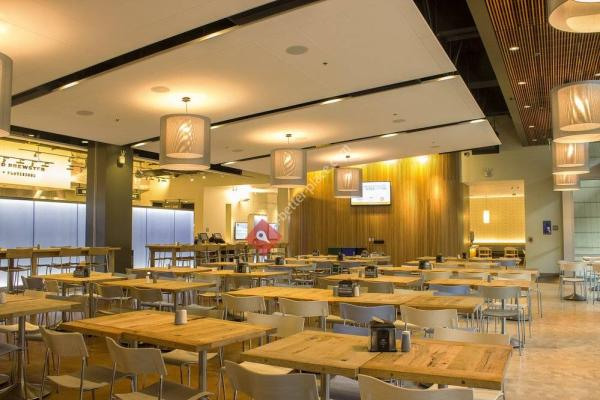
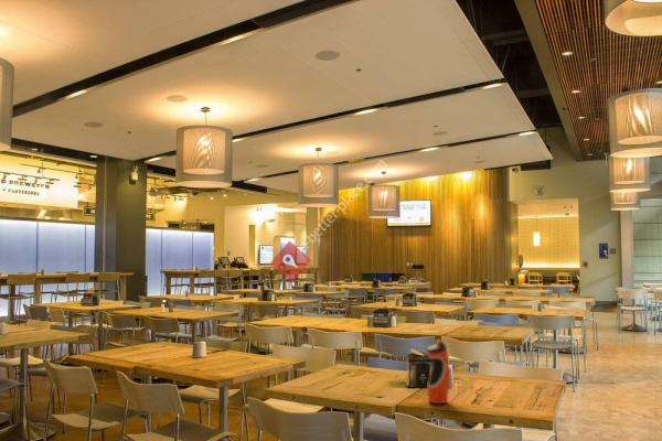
+ water bottle [426,338,451,405]
